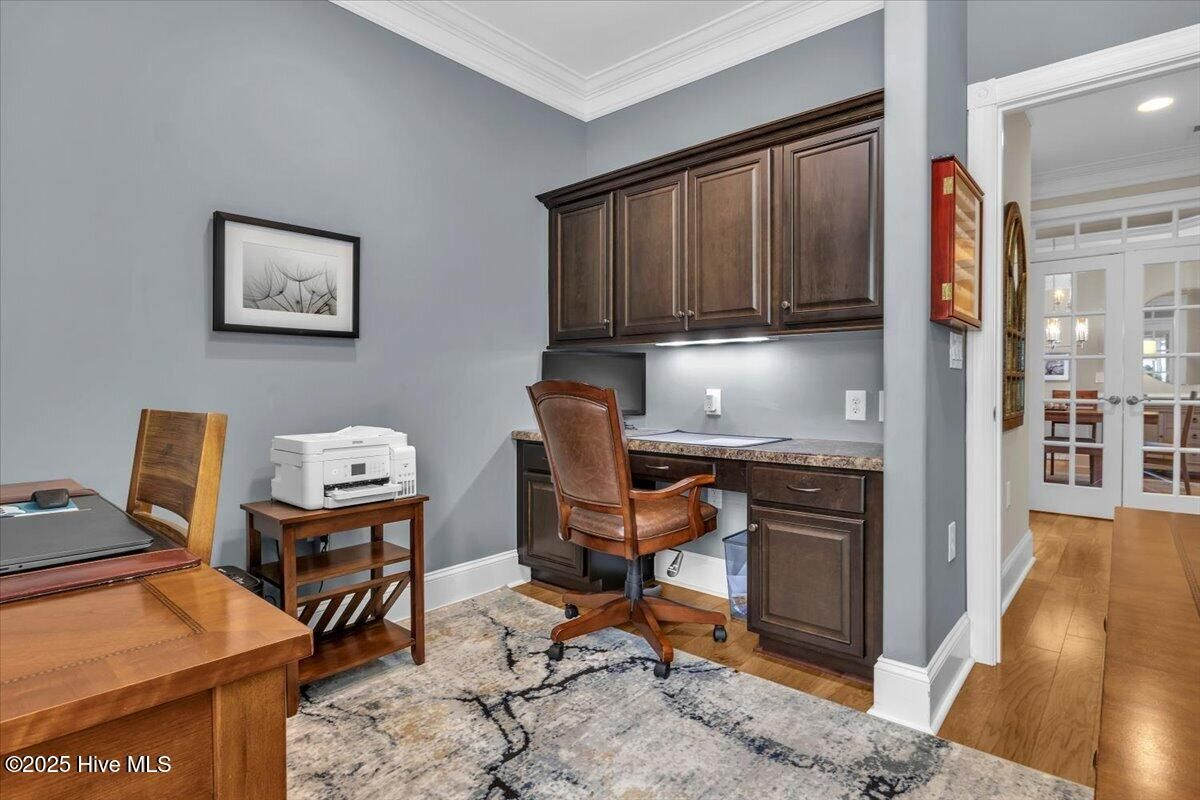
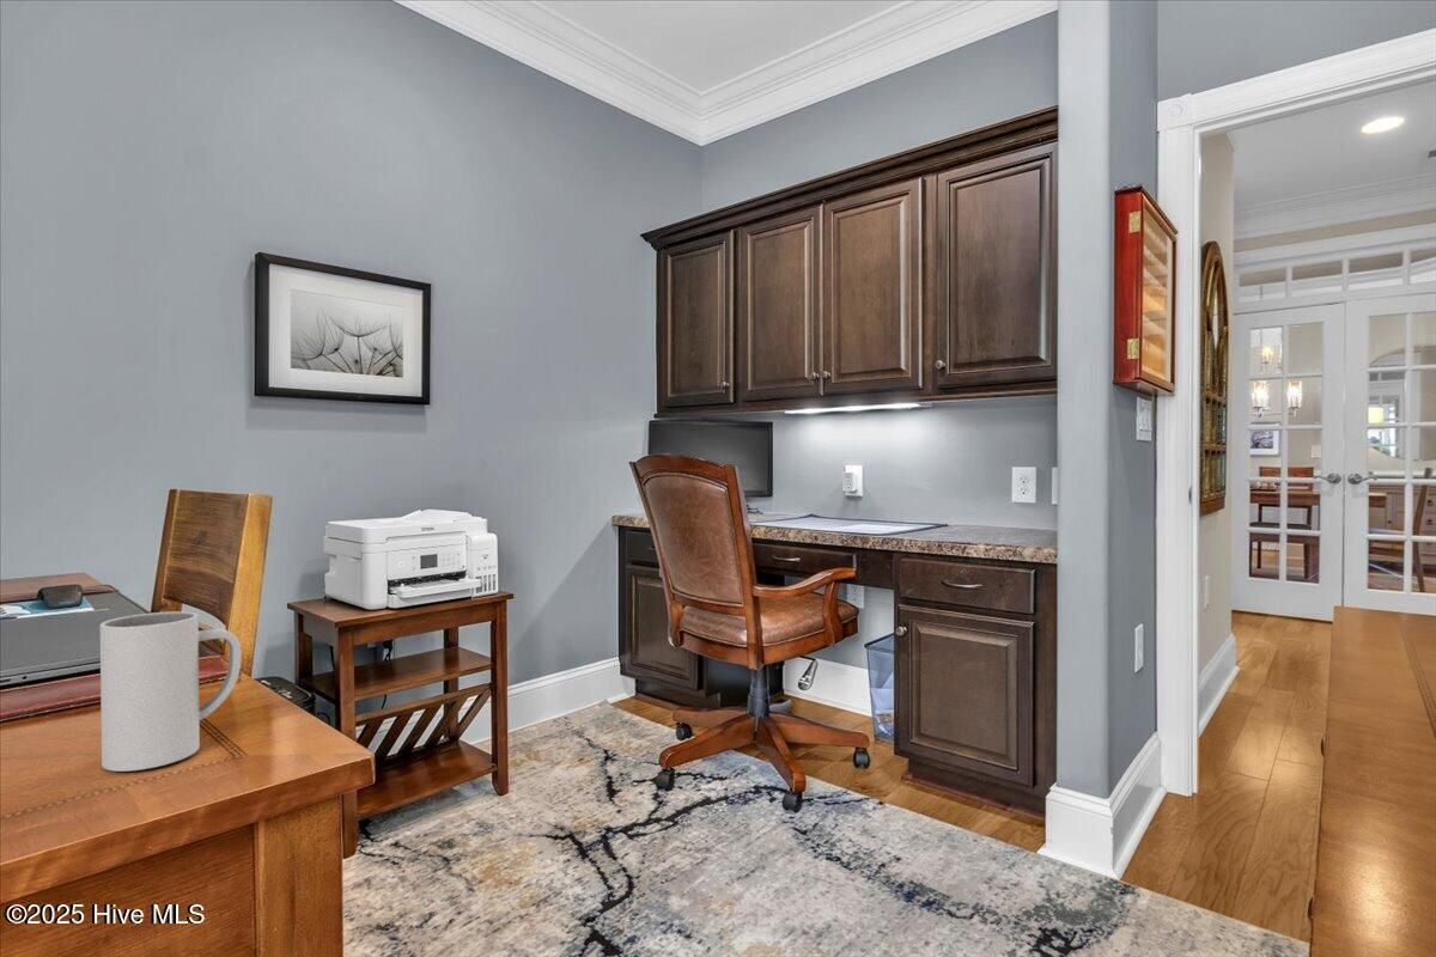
+ mug [99,610,243,773]
